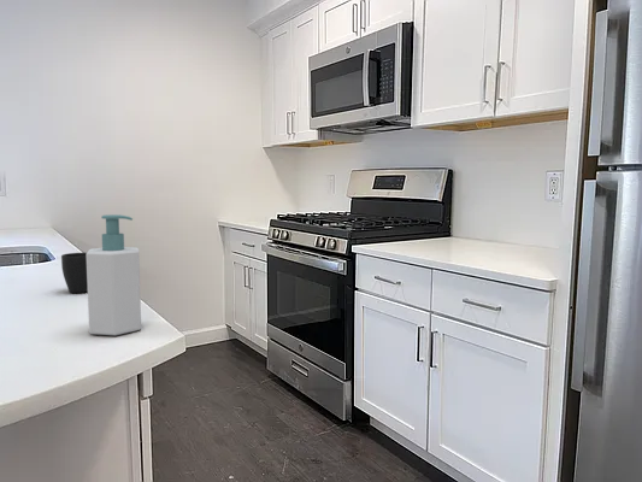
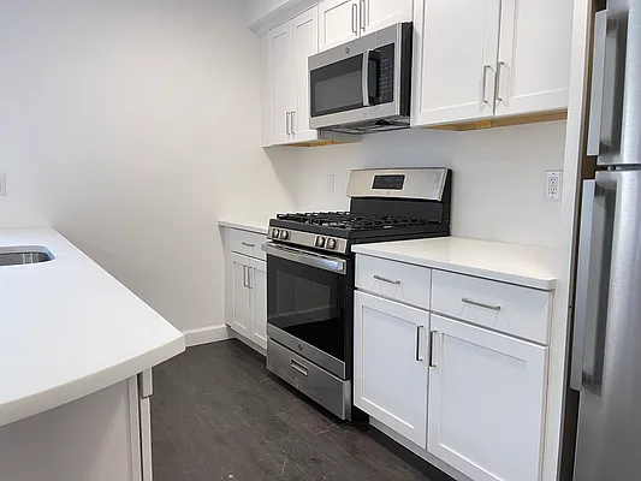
- mug [60,252,88,294]
- soap bottle [86,213,142,336]
